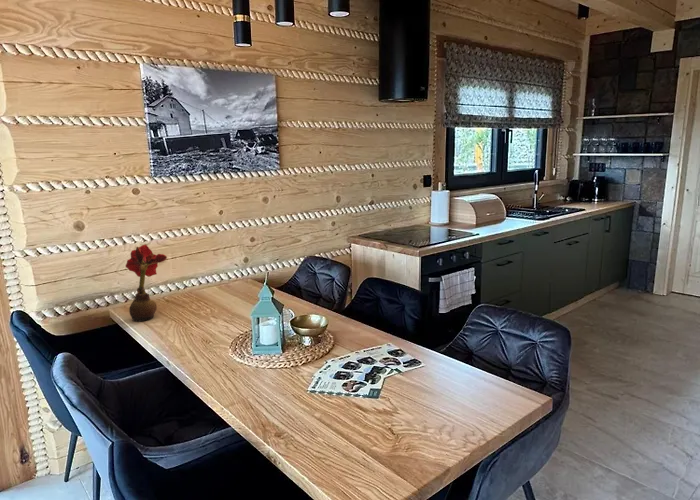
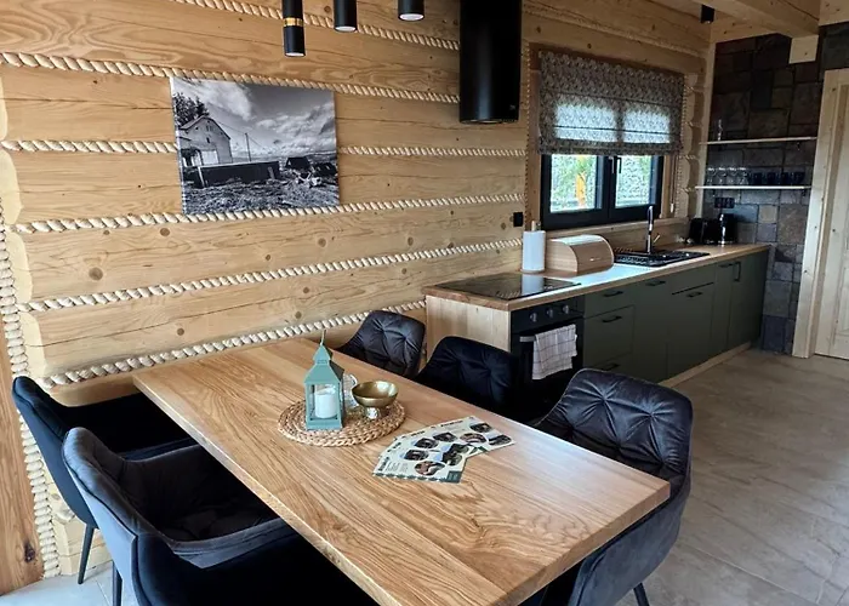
- flower [125,243,168,322]
